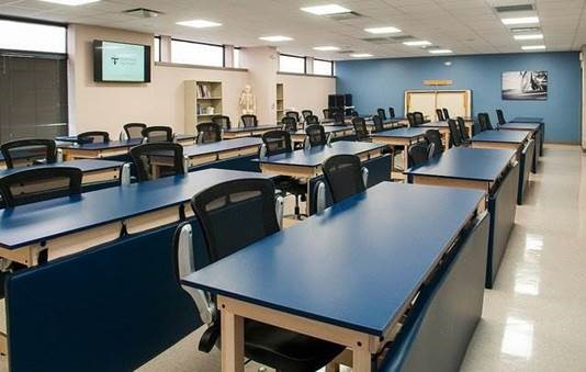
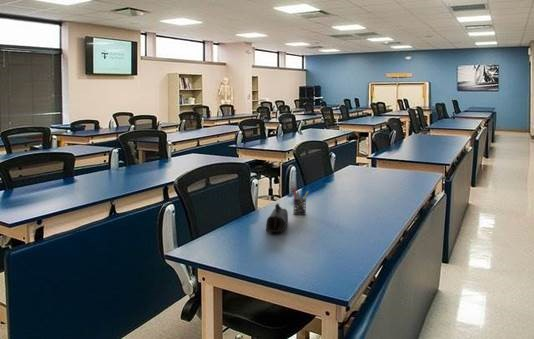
+ pen holder [291,186,310,216]
+ pencil case [265,202,289,233]
